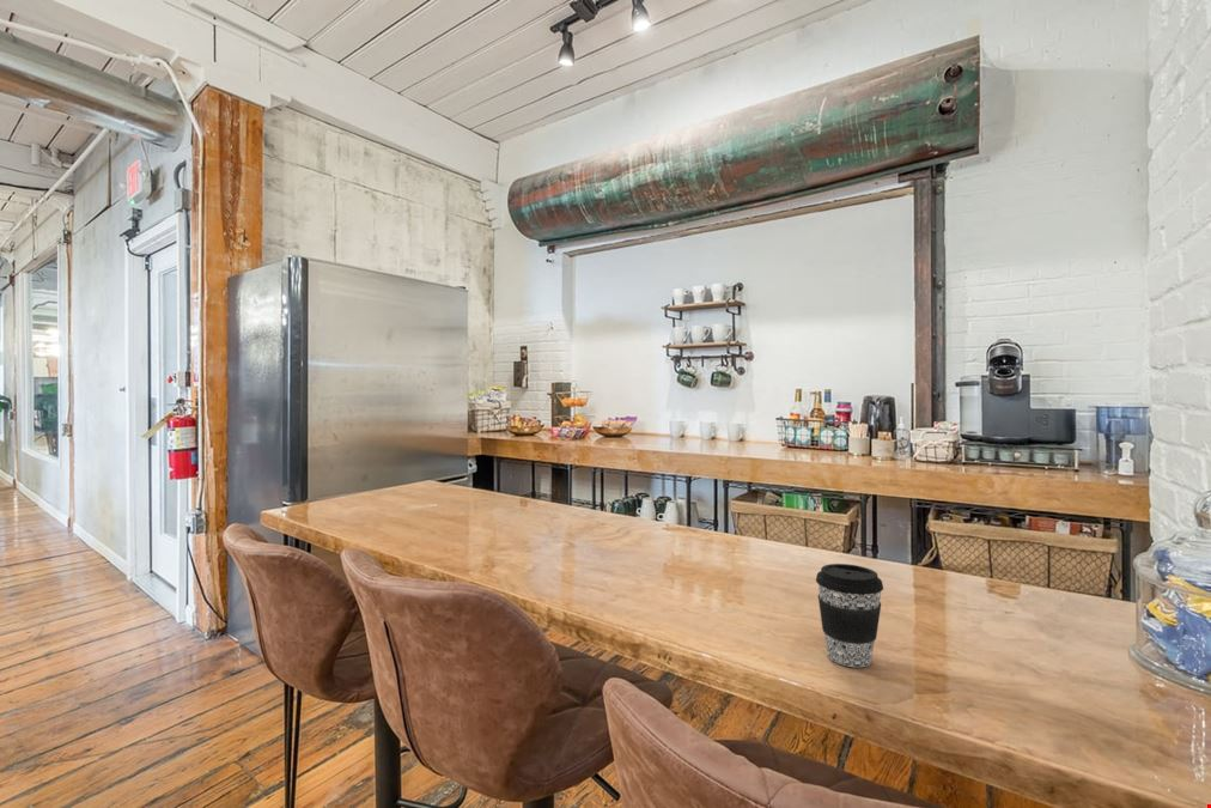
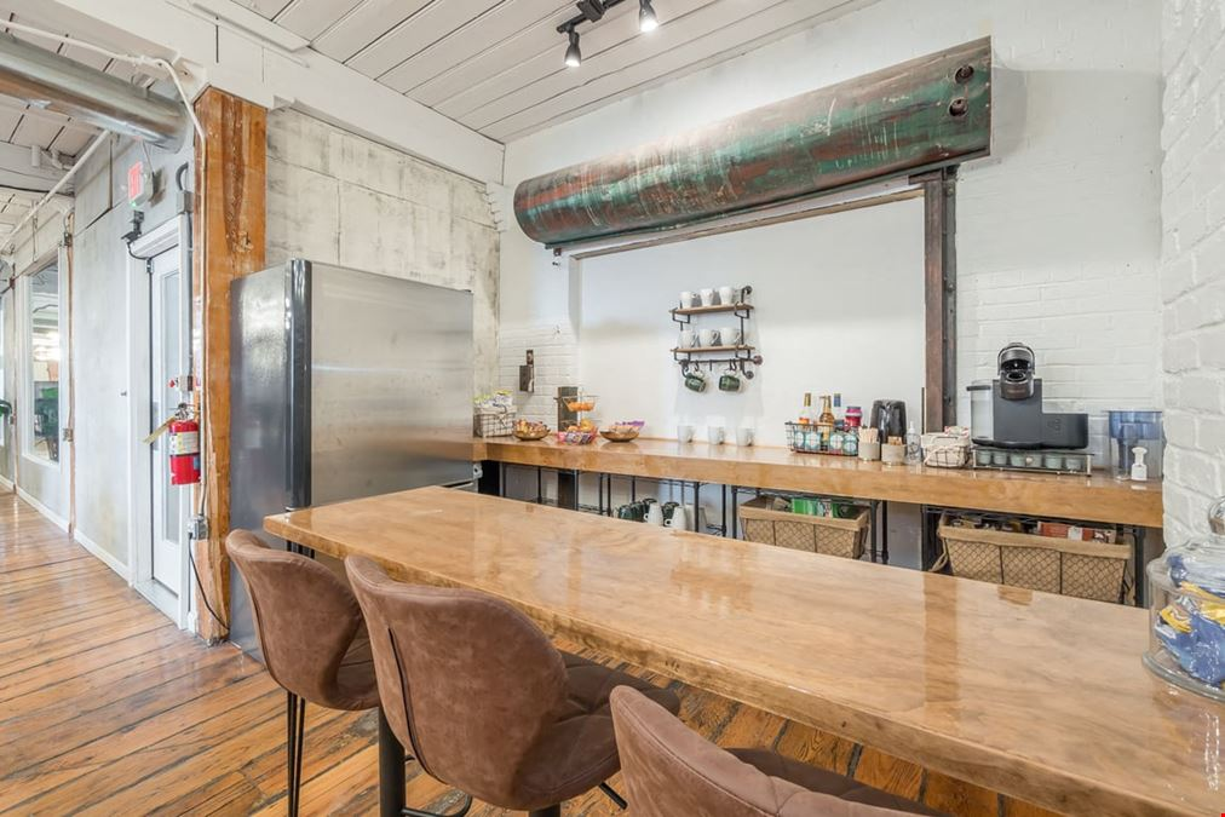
- coffee cup [815,563,884,668]
